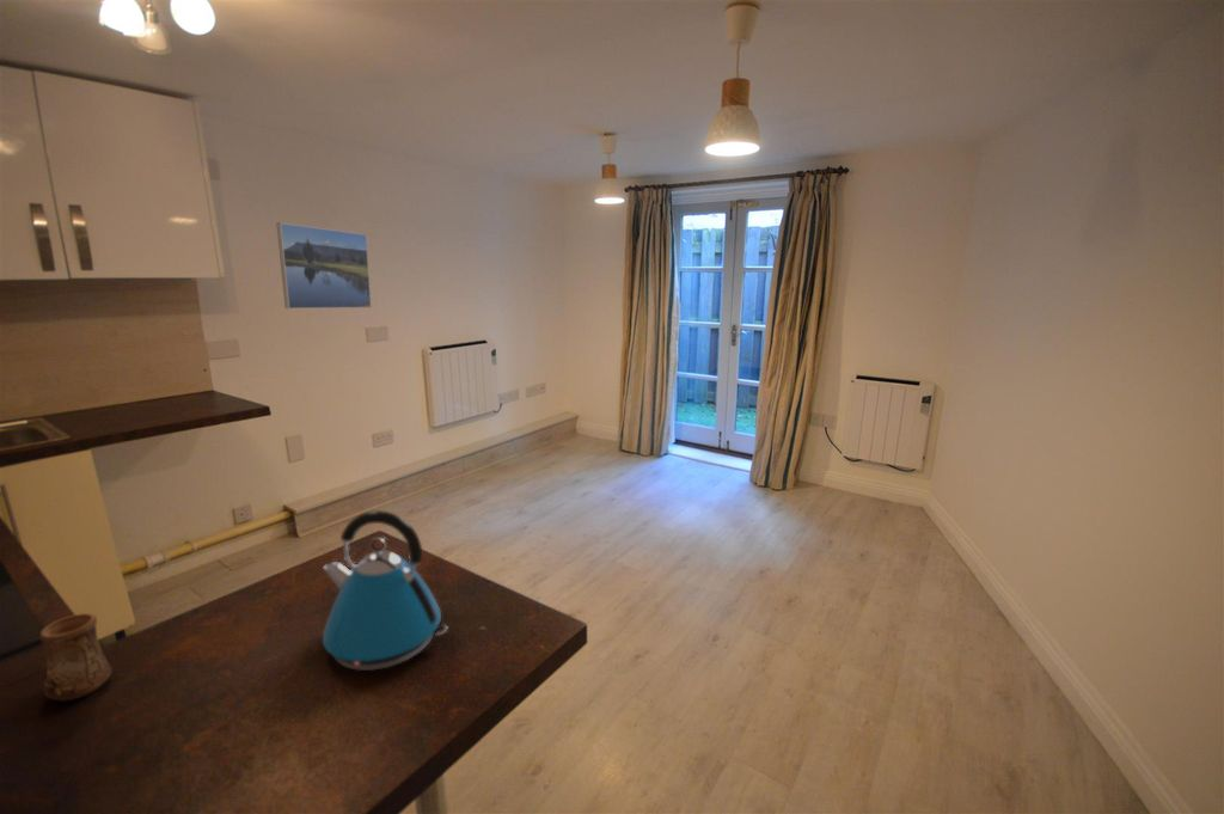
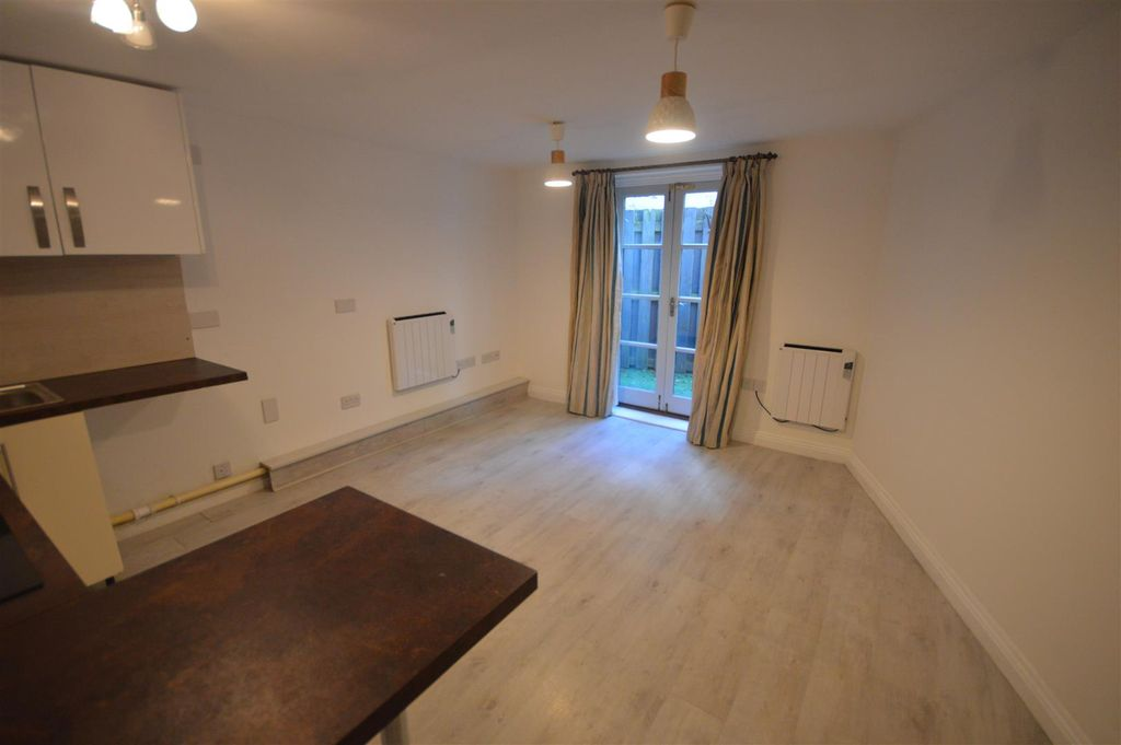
- cup [38,612,114,703]
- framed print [275,221,373,310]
- kettle [322,509,448,672]
